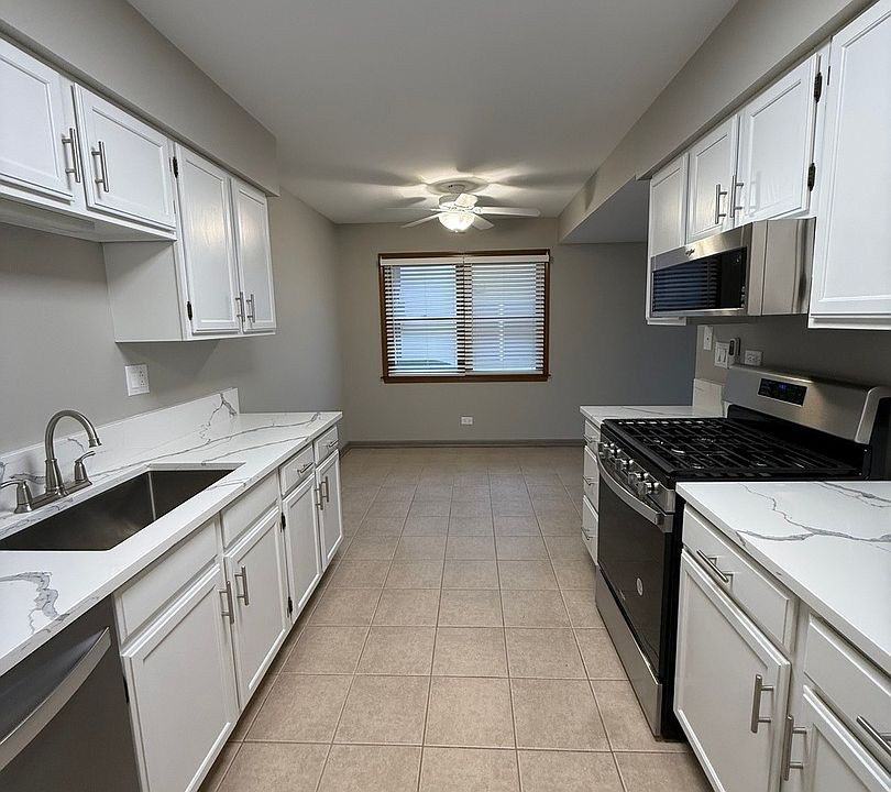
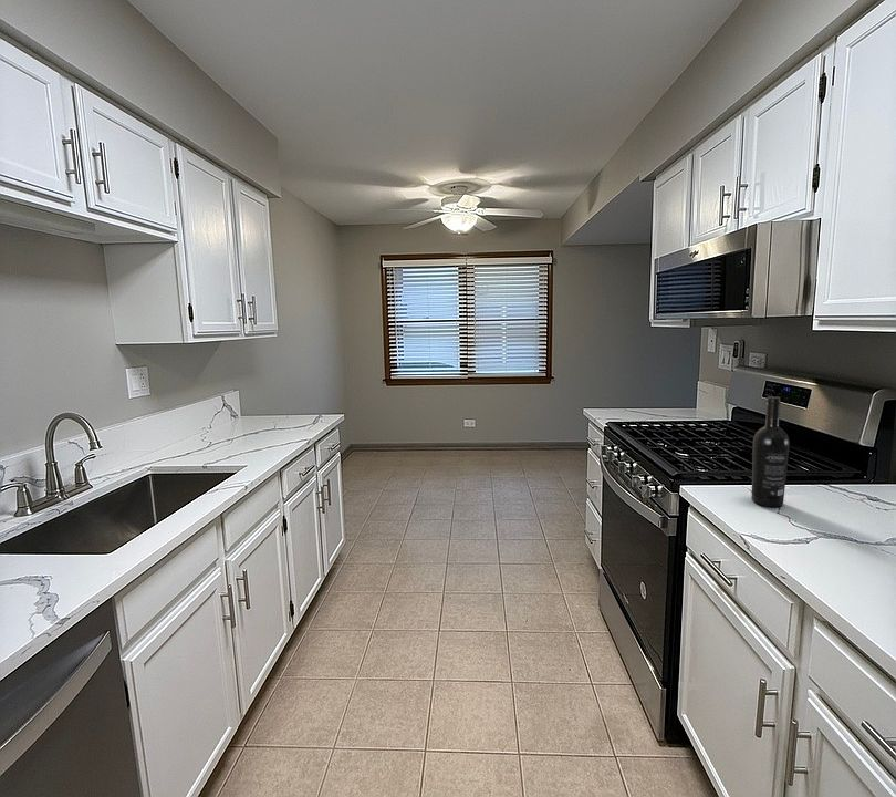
+ wine bottle [751,395,791,508]
